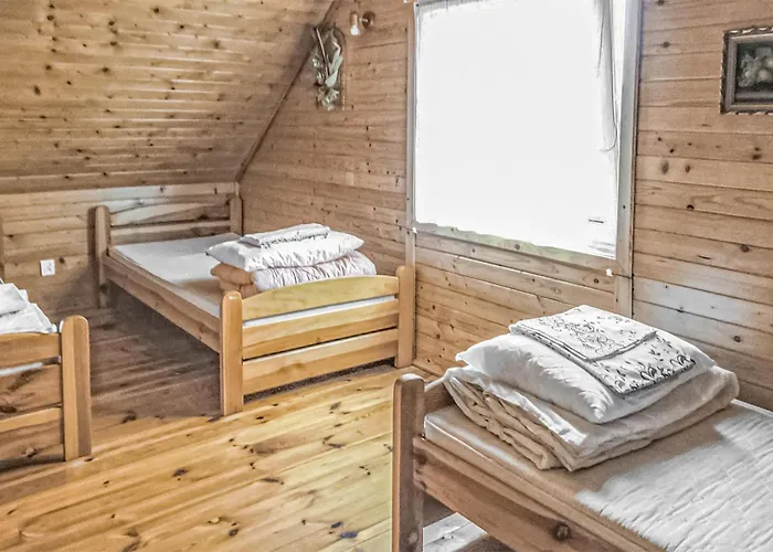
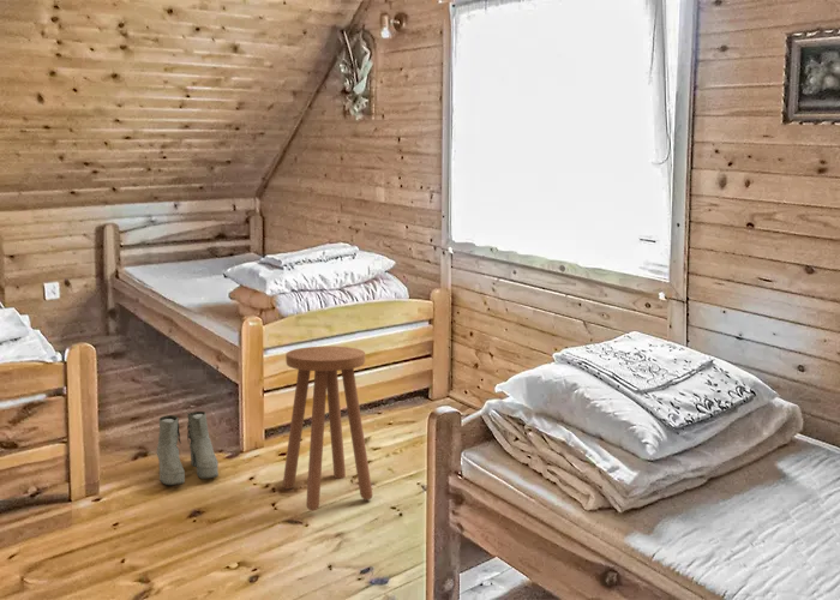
+ boots [156,410,220,486]
+ stool [282,346,374,511]
